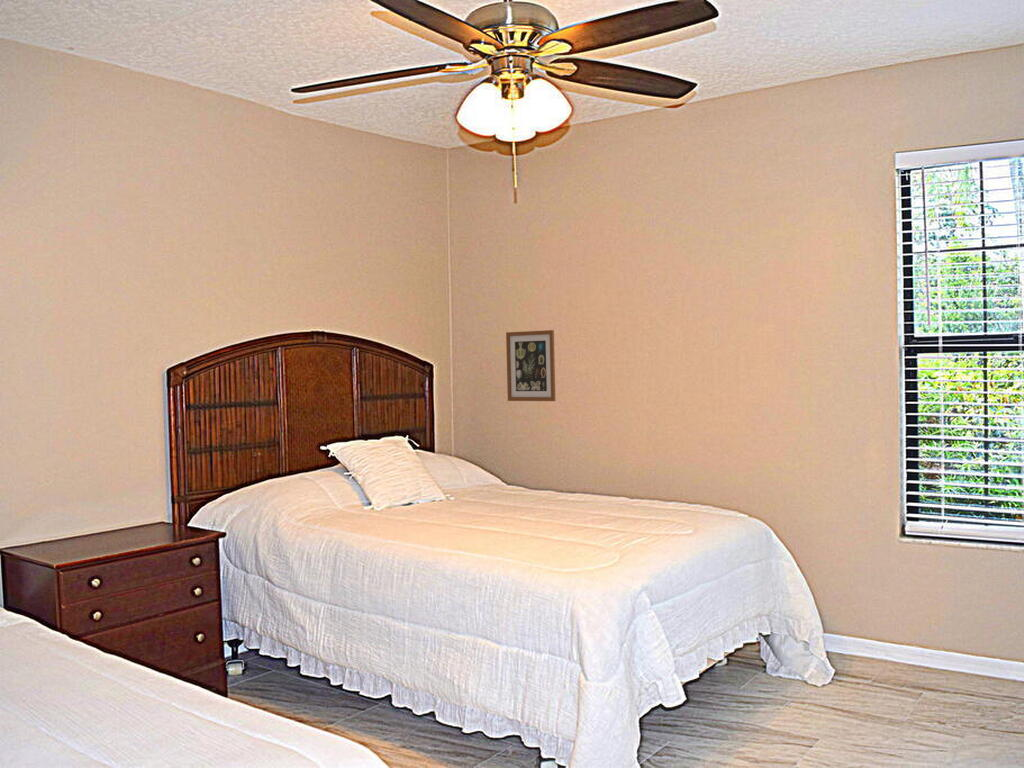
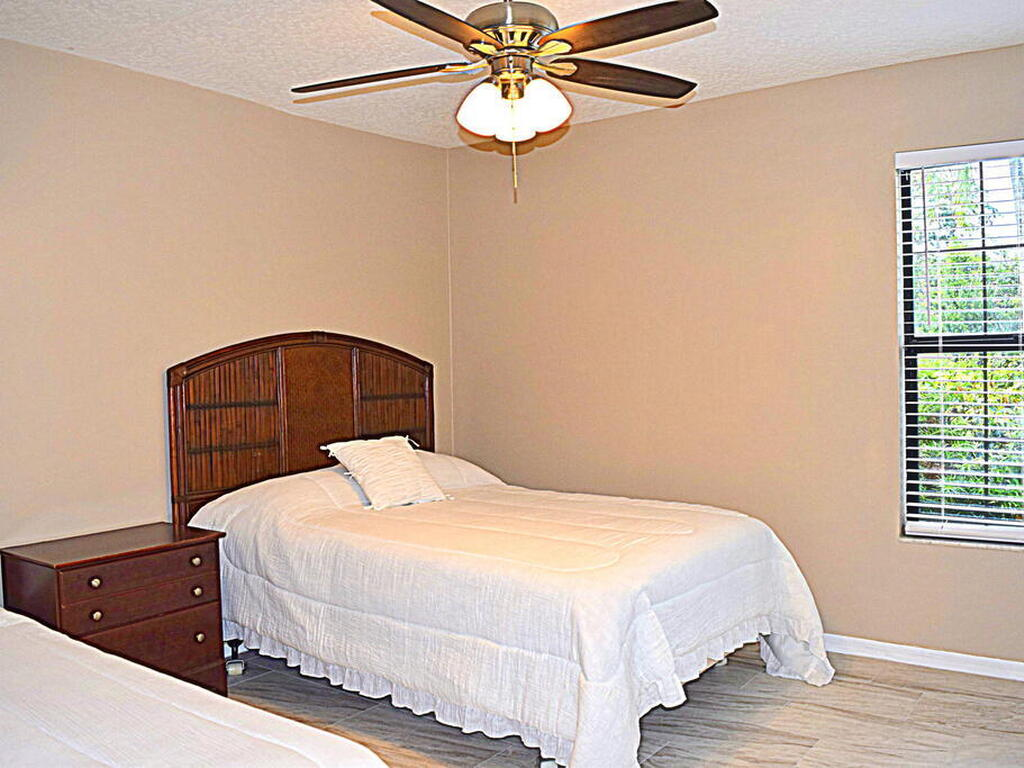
- wall art [505,329,557,402]
